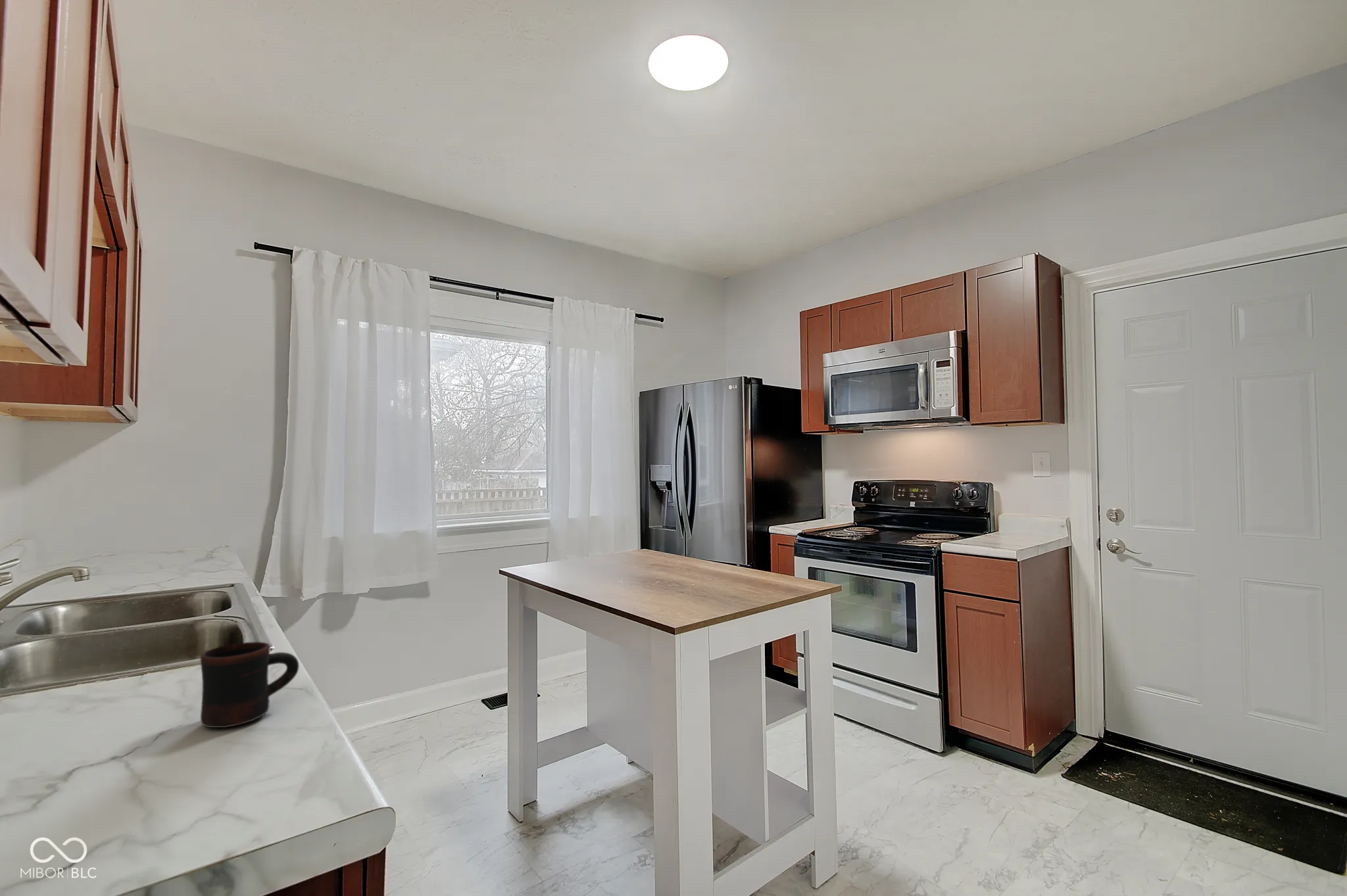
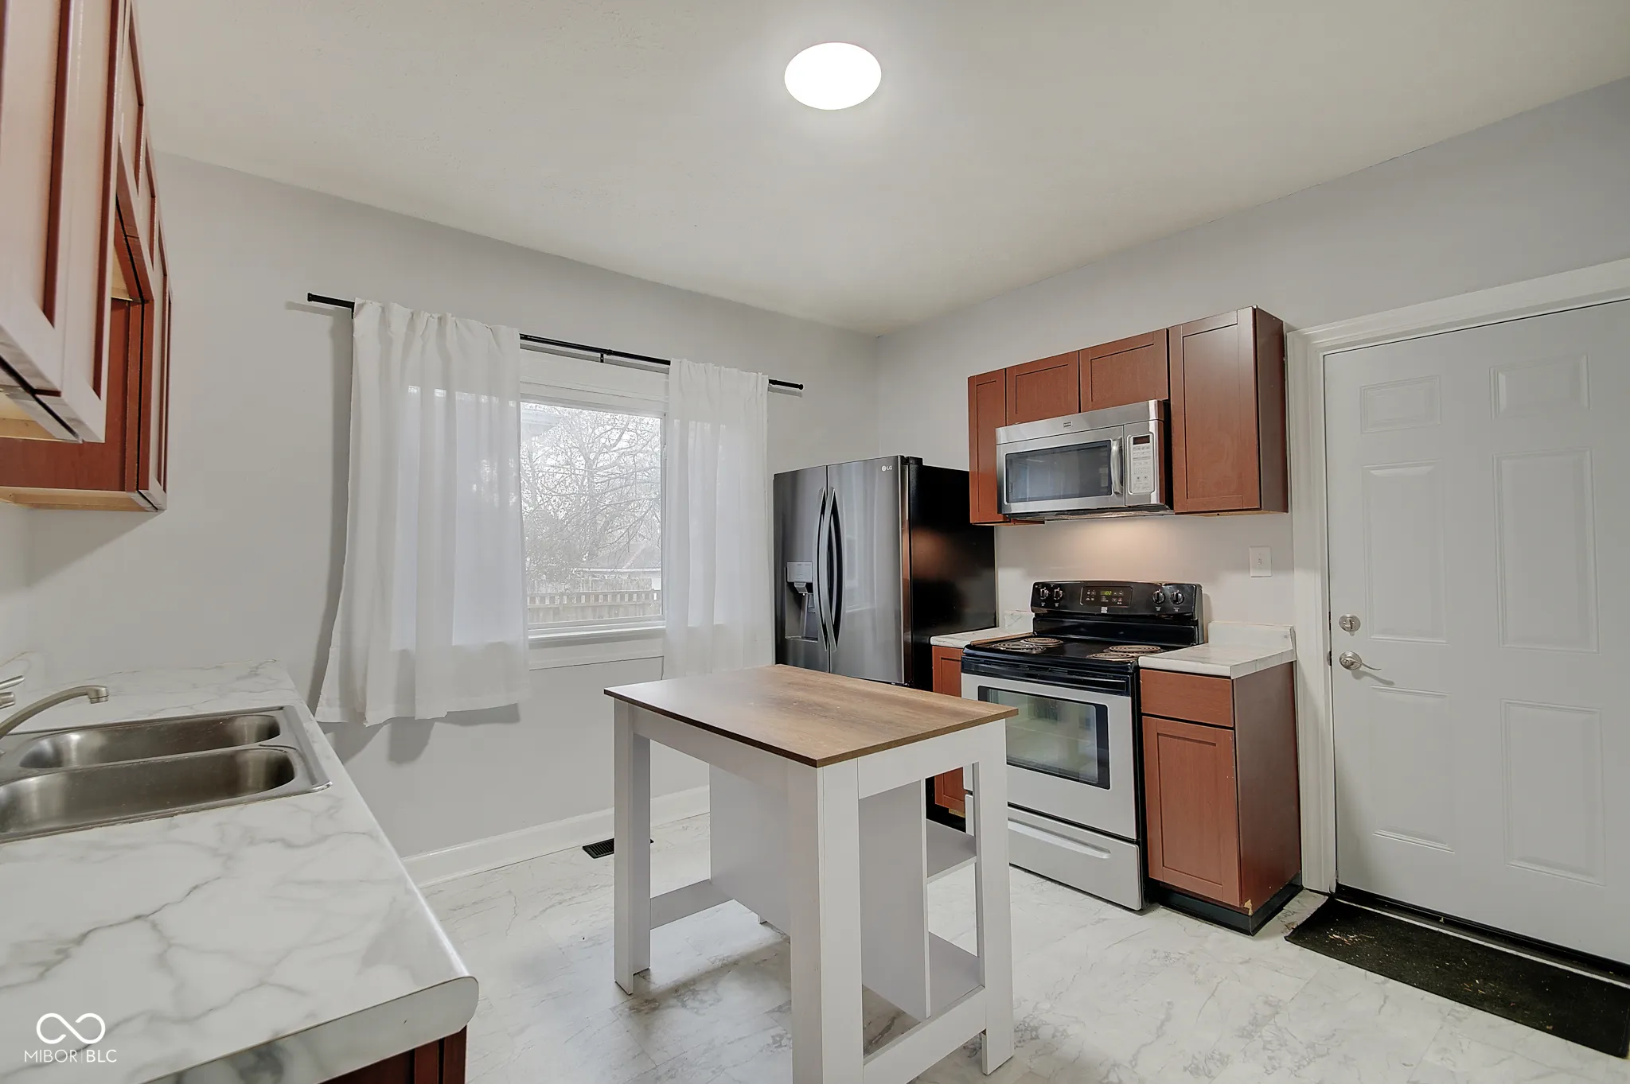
- mug [199,641,300,728]
